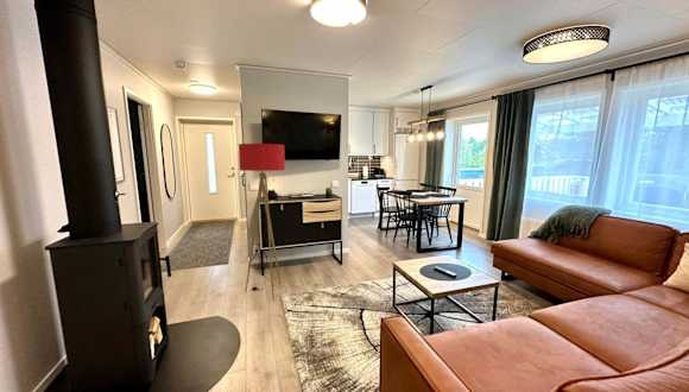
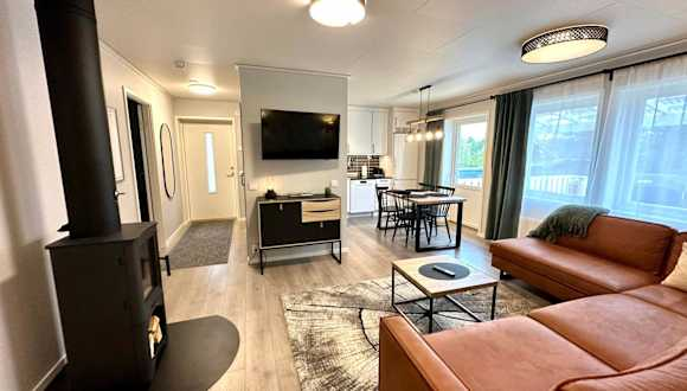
- floor lamp [238,143,286,301]
